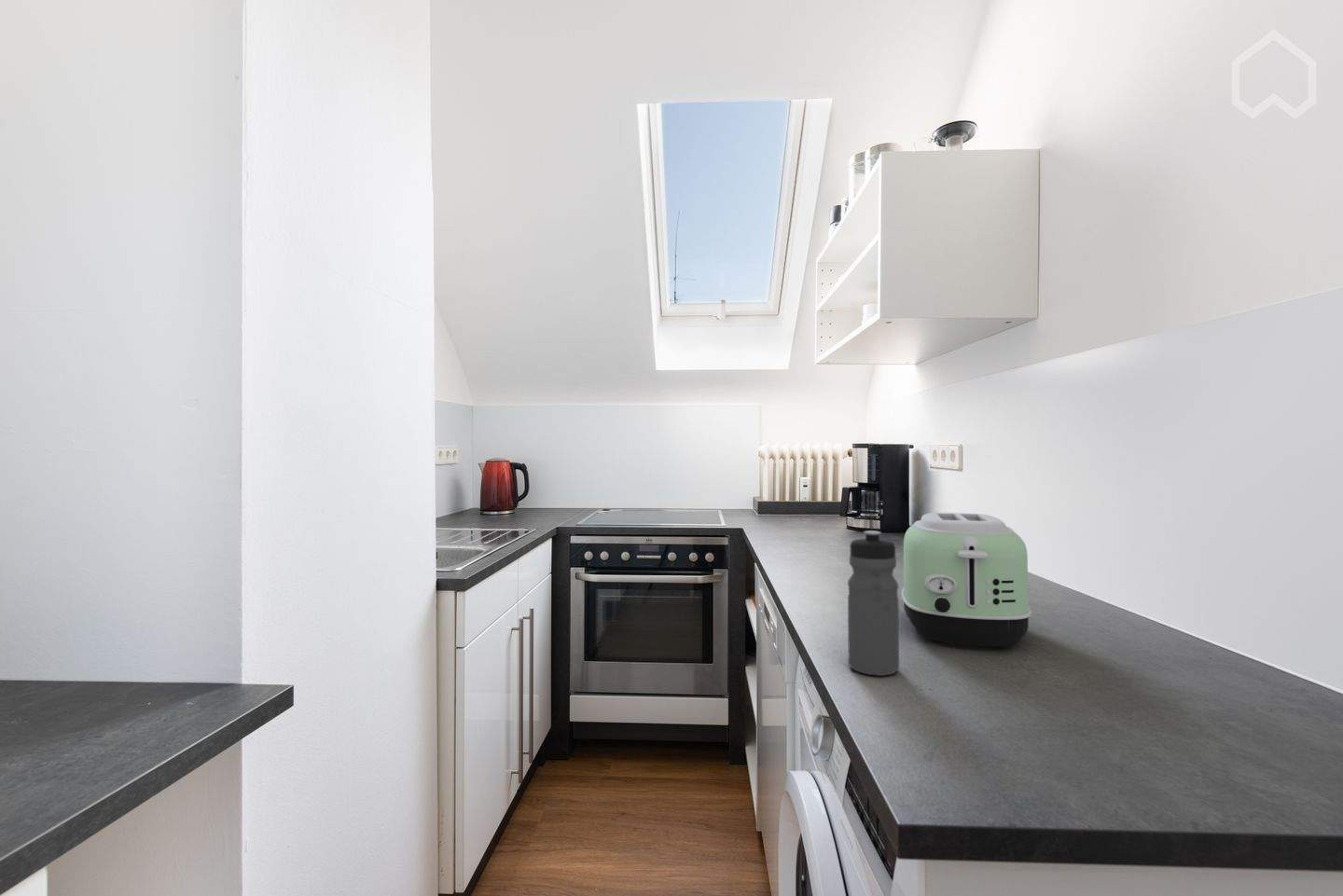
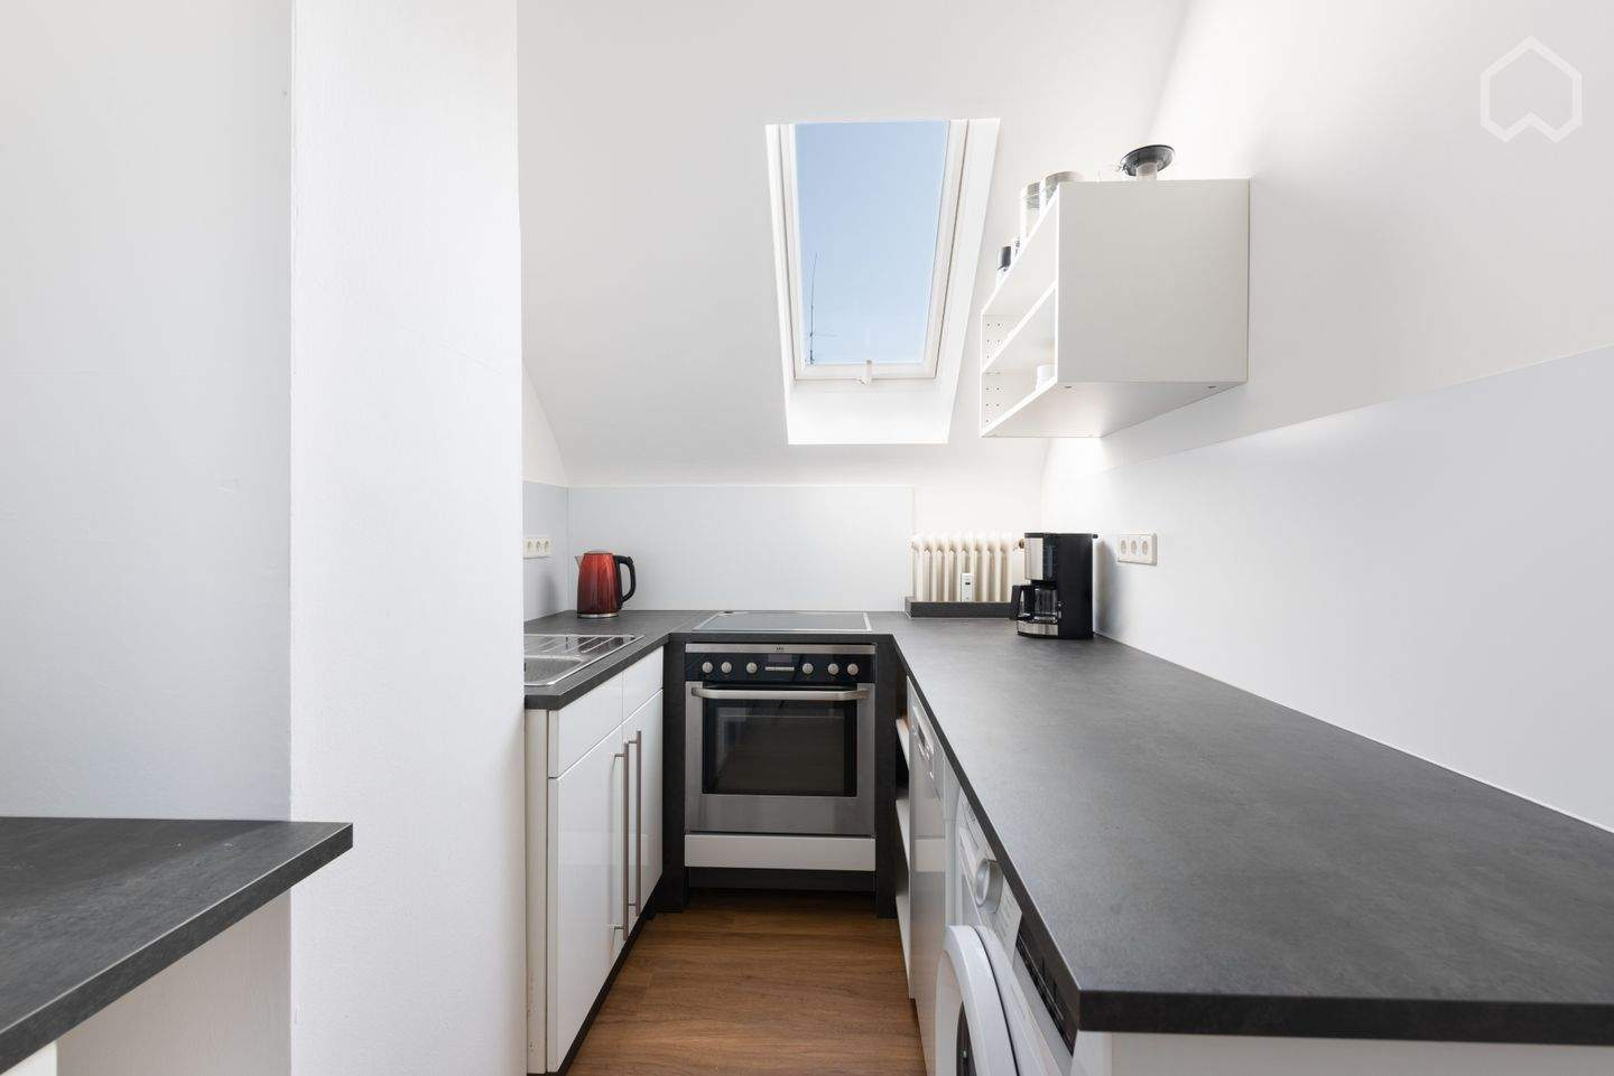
- toaster [901,512,1032,650]
- water bottle [847,530,900,677]
